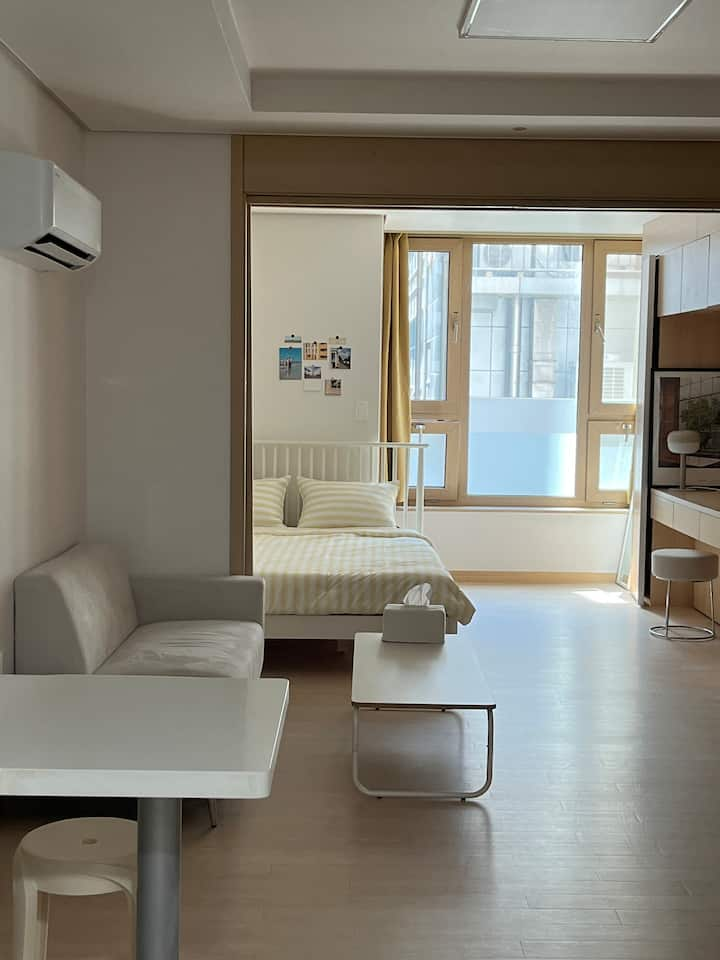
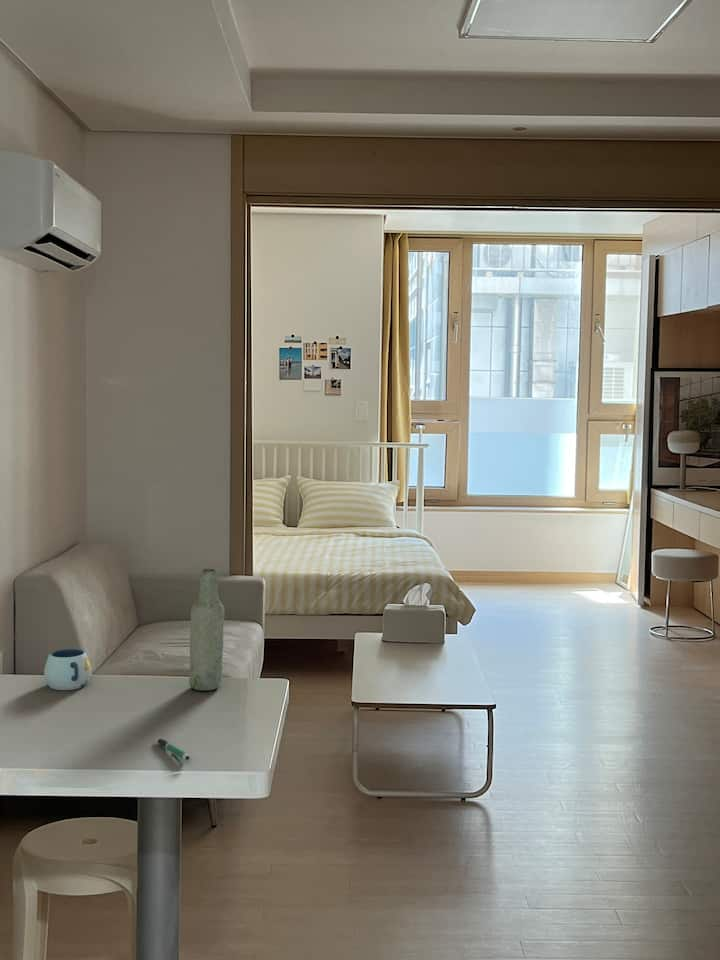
+ pen [155,737,191,762]
+ bottle [188,568,225,692]
+ mug [43,648,92,691]
